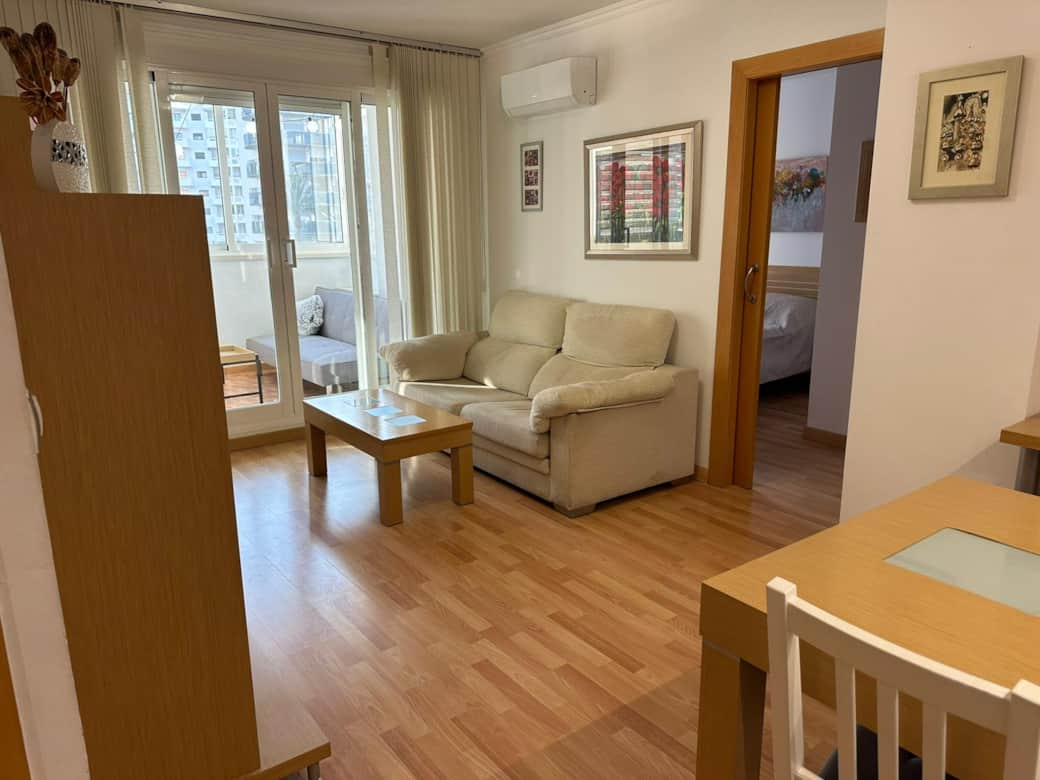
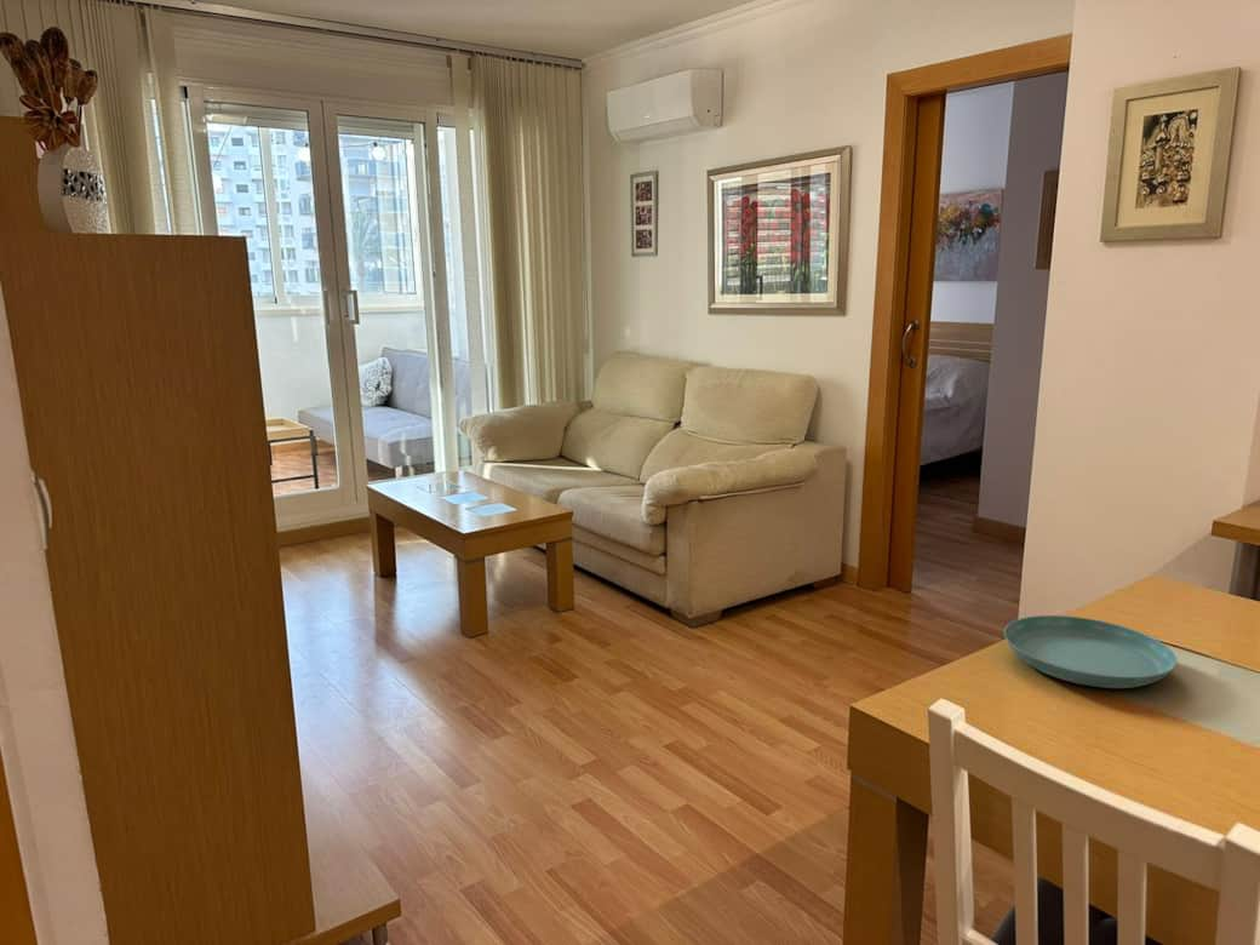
+ saucer [1003,614,1179,689]
